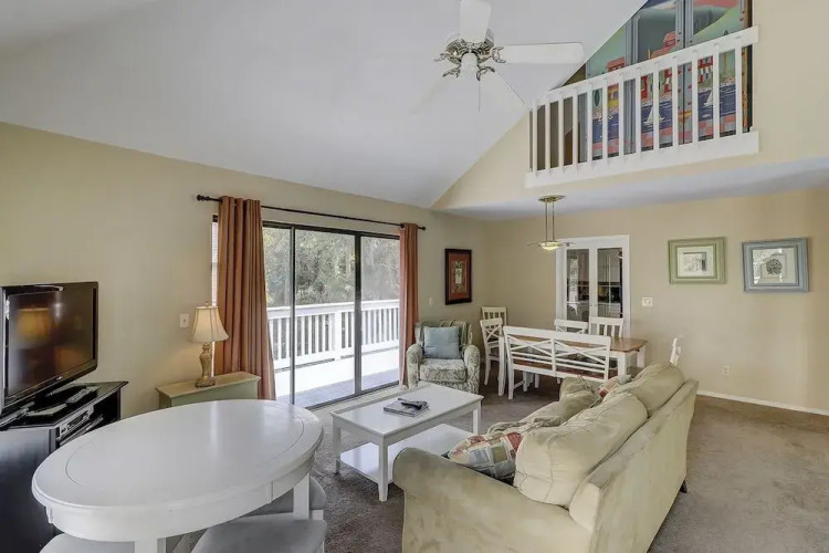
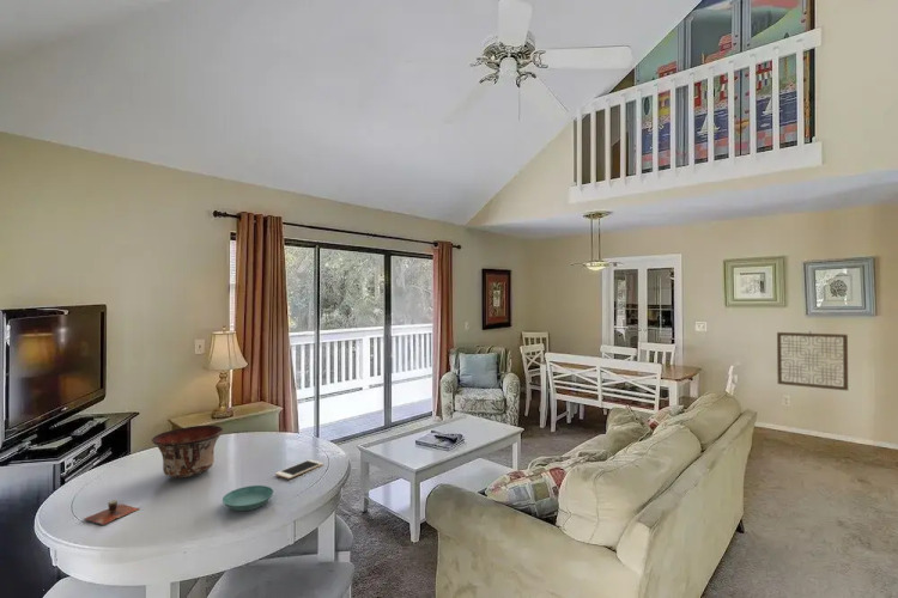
+ cell phone [274,458,324,480]
+ saucer [222,484,274,512]
+ bowl [151,425,224,478]
+ wall art [776,330,849,391]
+ cup [83,499,141,526]
